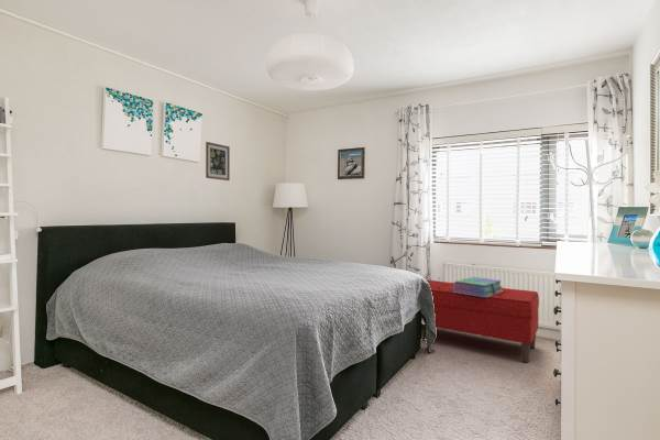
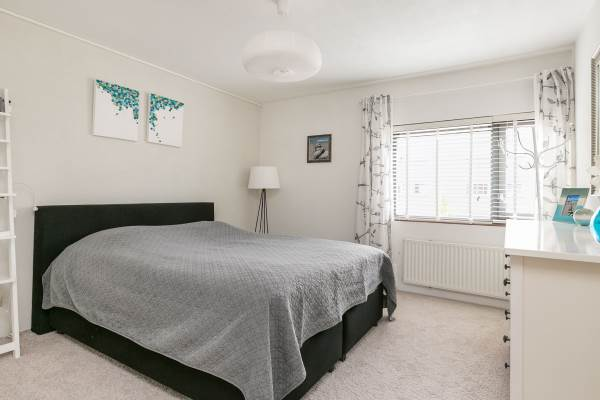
- wall art [205,141,231,182]
- bench [426,279,540,363]
- stack of books [453,276,504,297]
